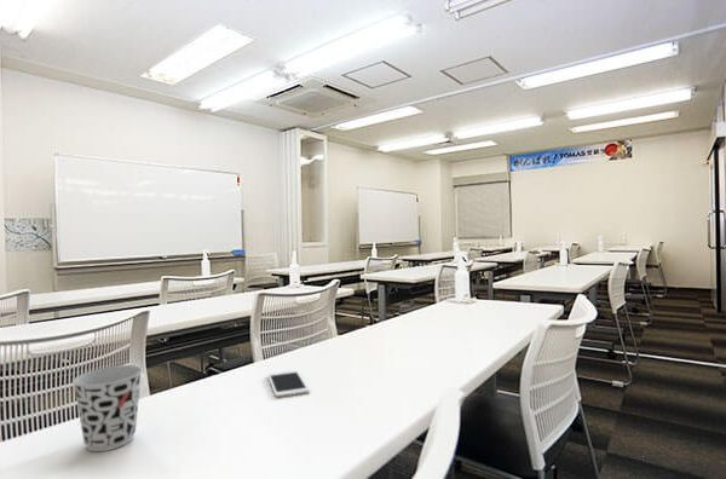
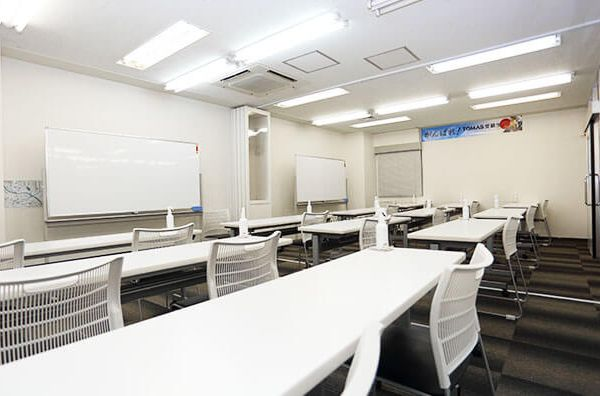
- cup [71,364,144,452]
- cell phone [266,369,311,398]
